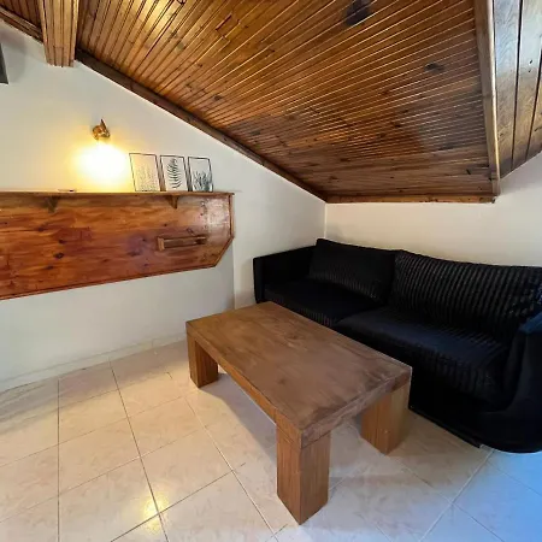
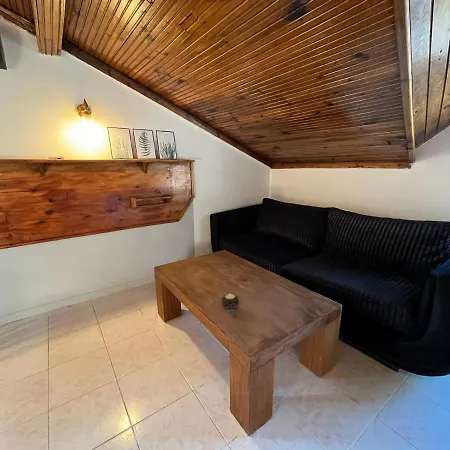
+ candle [221,293,240,312]
